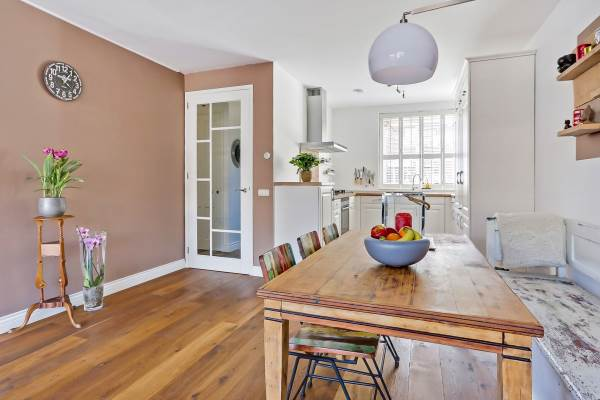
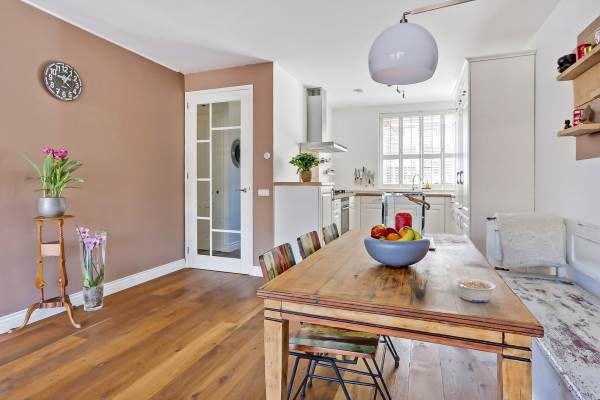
+ spoon [408,276,432,301]
+ legume [453,277,497,303]
